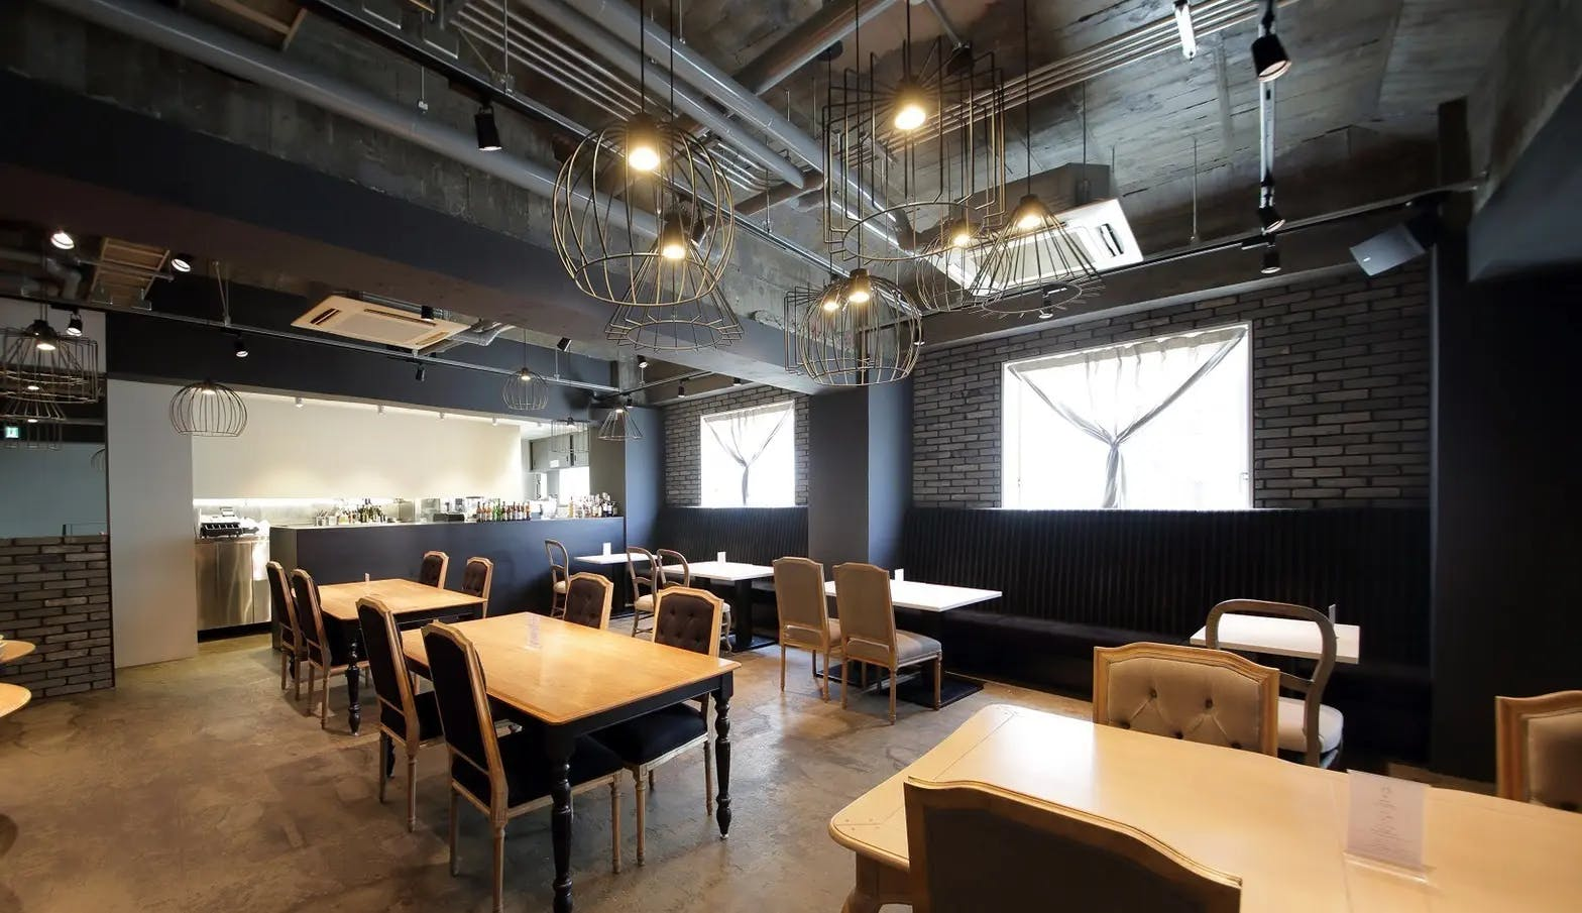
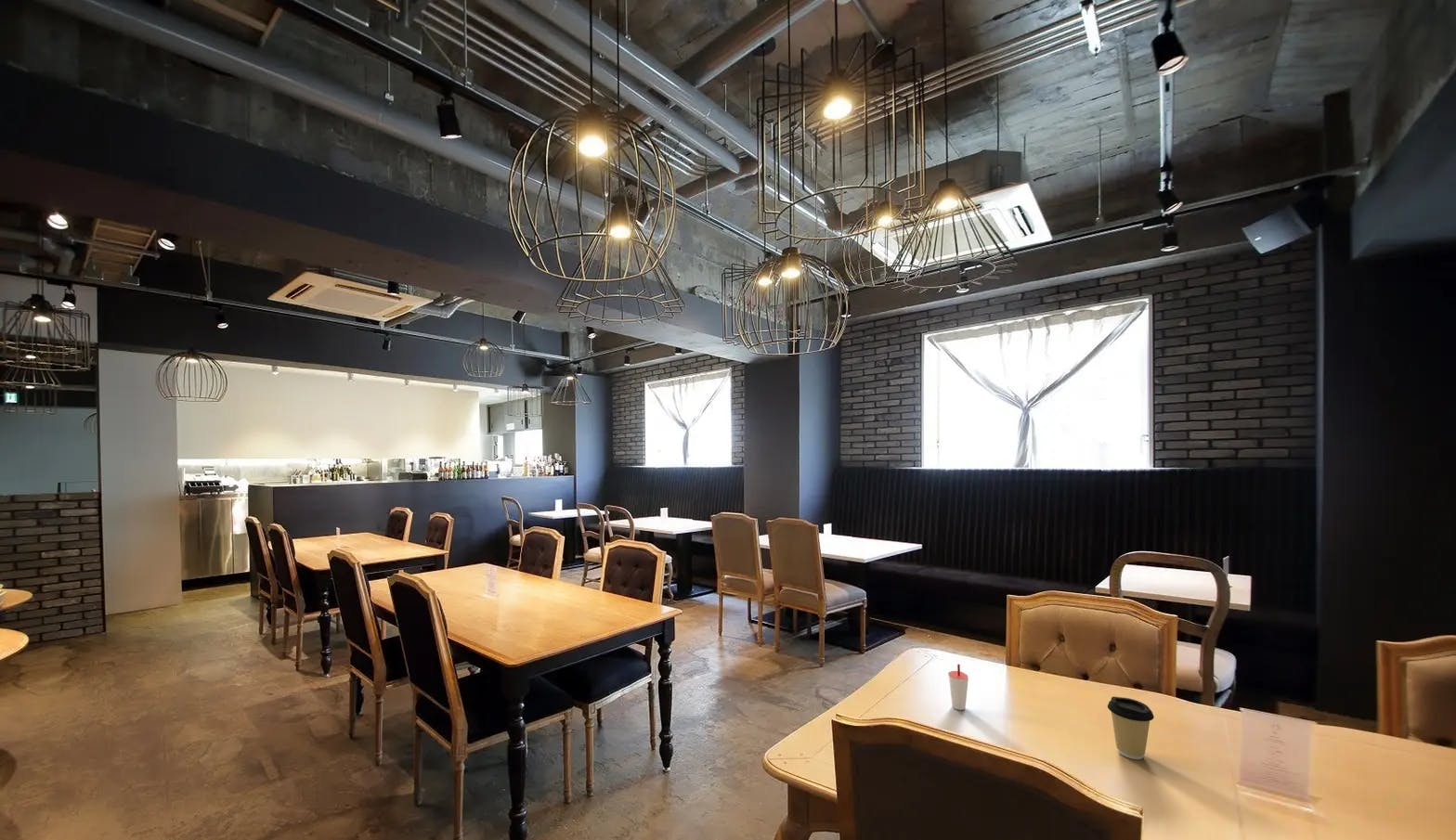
+ cup [947,664,969,711]
+ coffee cup [1107,696,1155,760]
